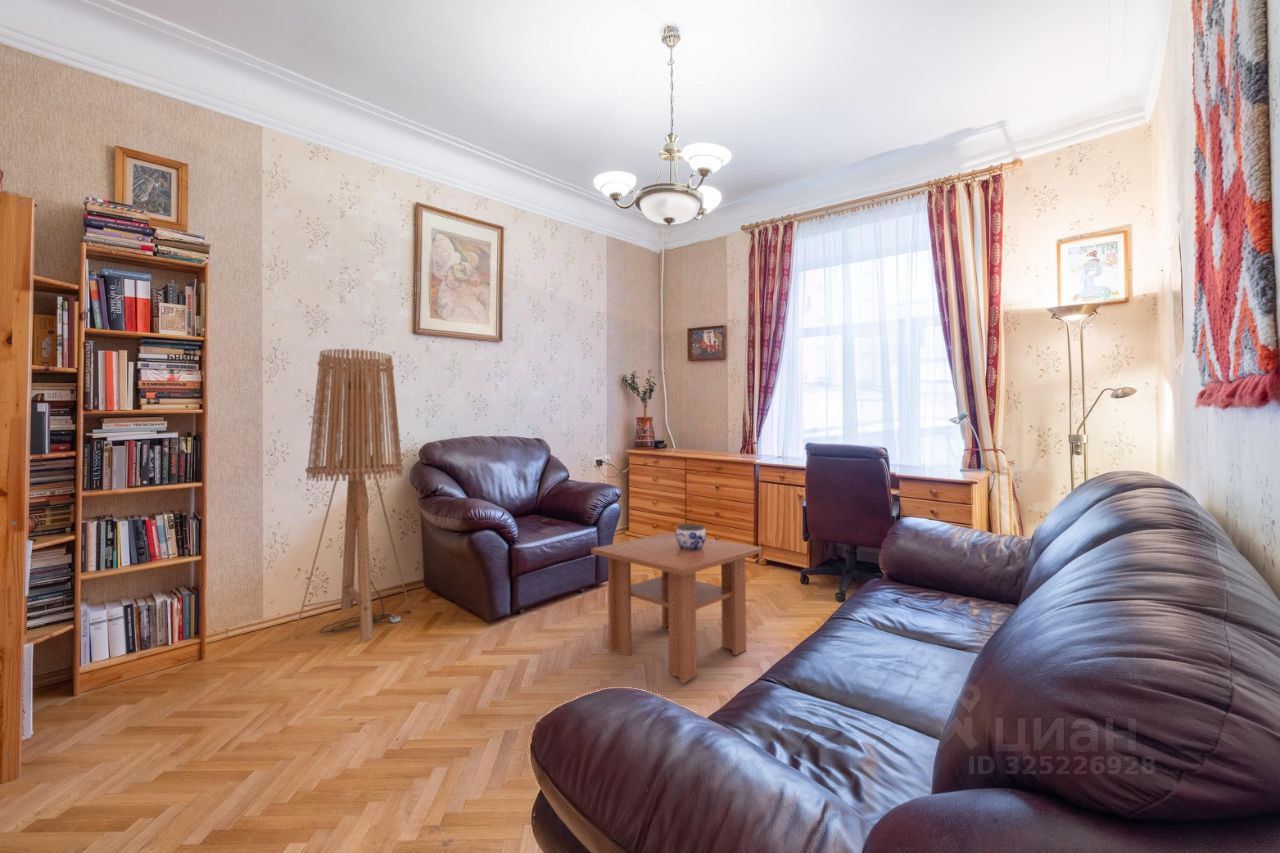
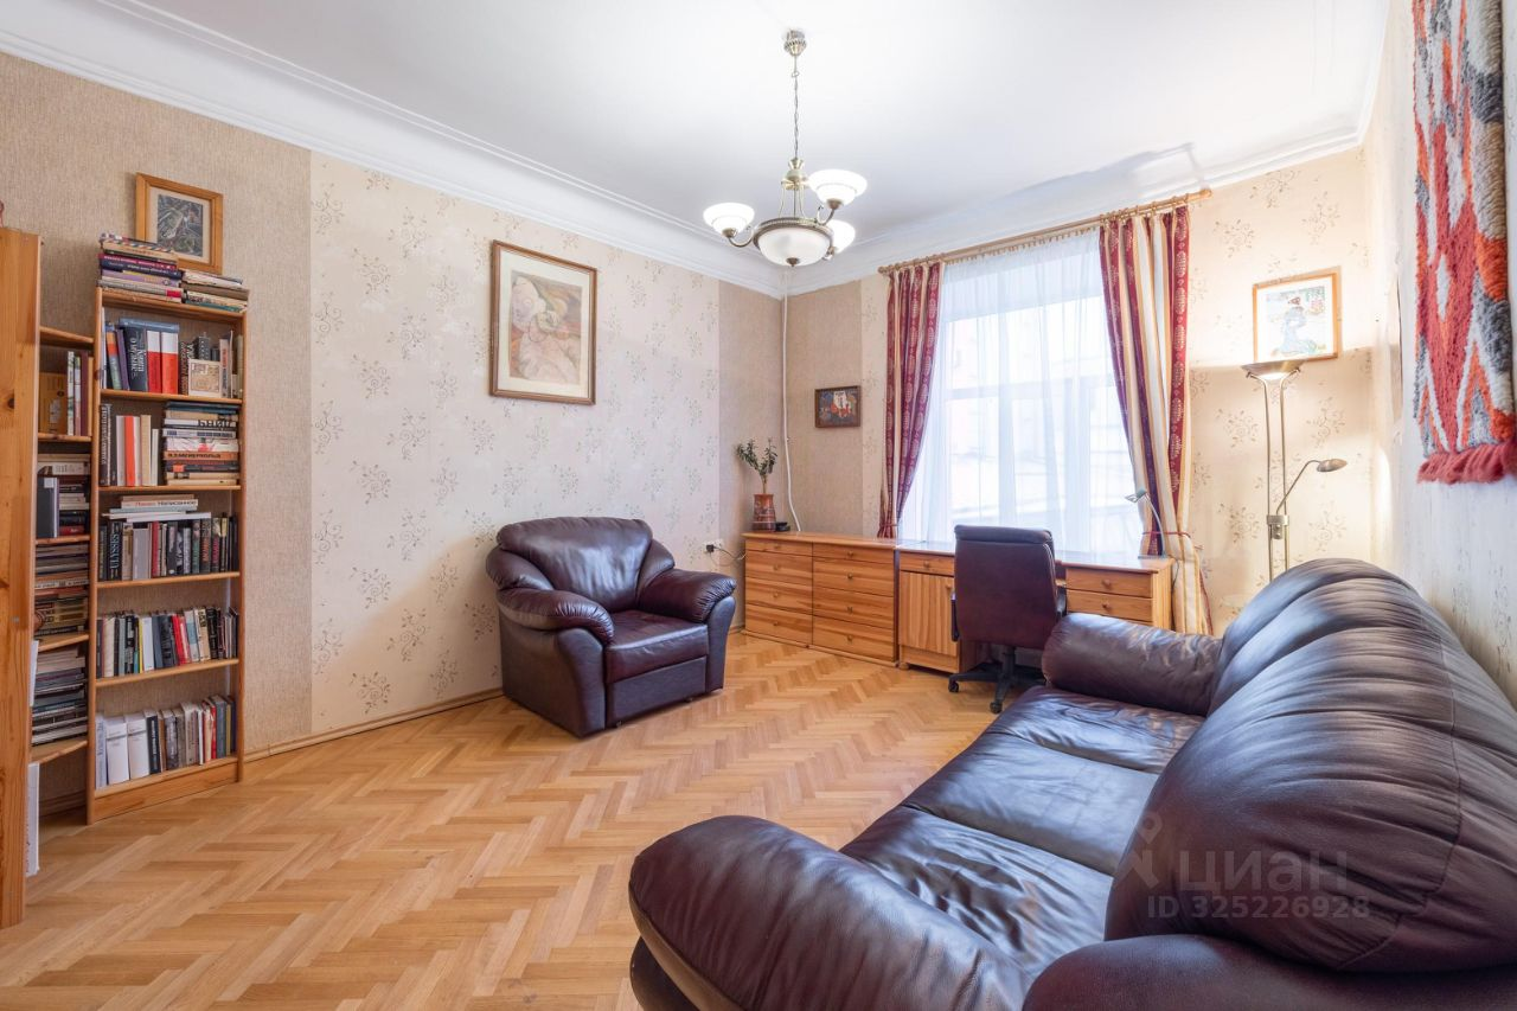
- coffee table [590,531,763,684]
- floor lamp [294,348,412,641]
- jar [675,523,707,550]
